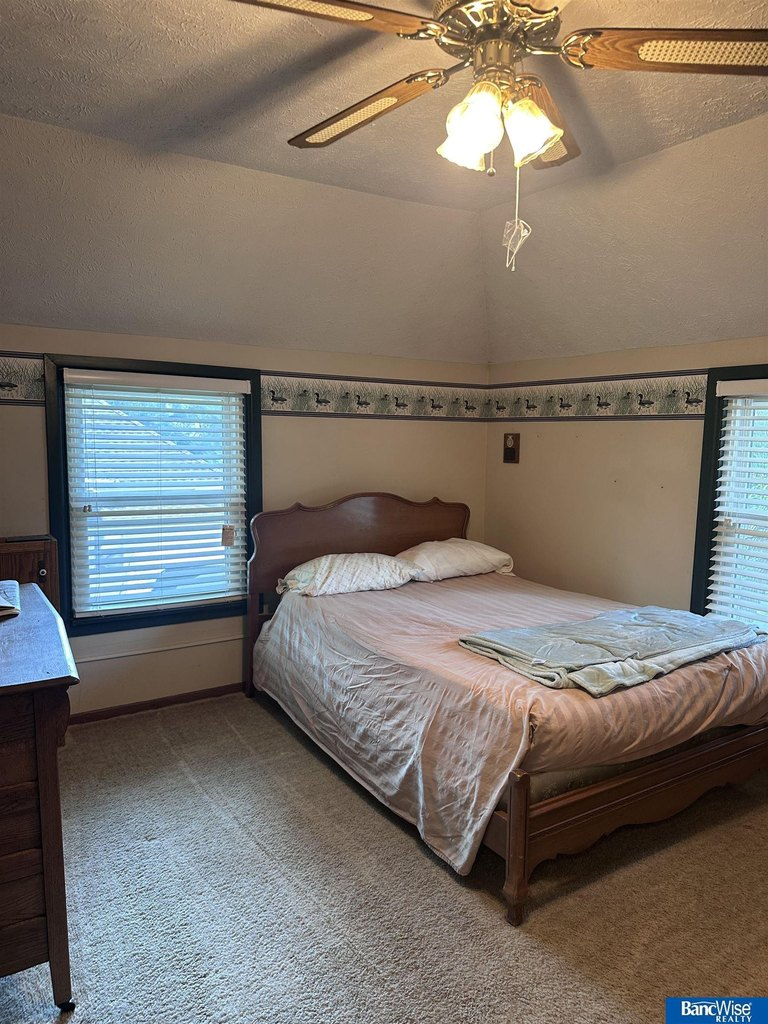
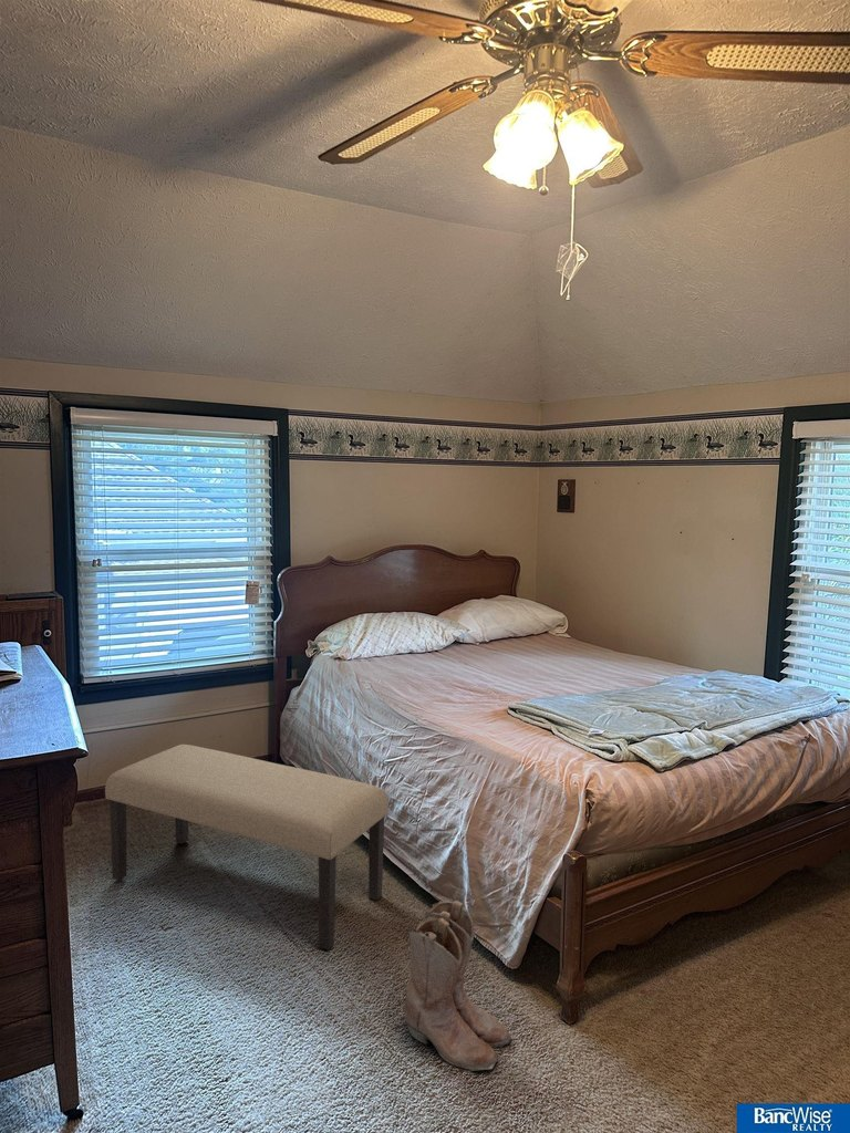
+ bench [104,744,390,950]
+ boots [404,900,512,1072]
